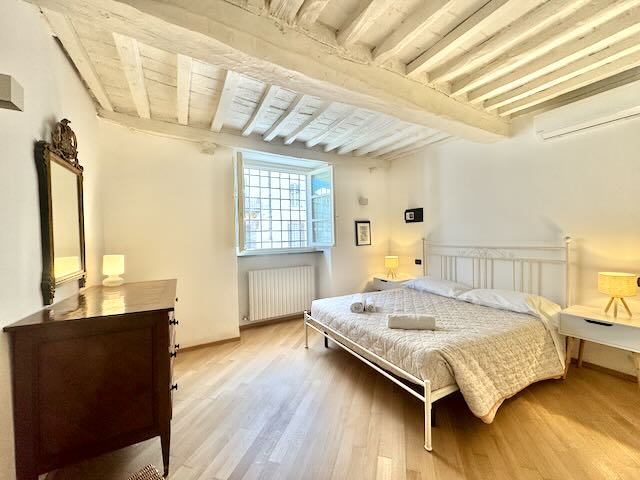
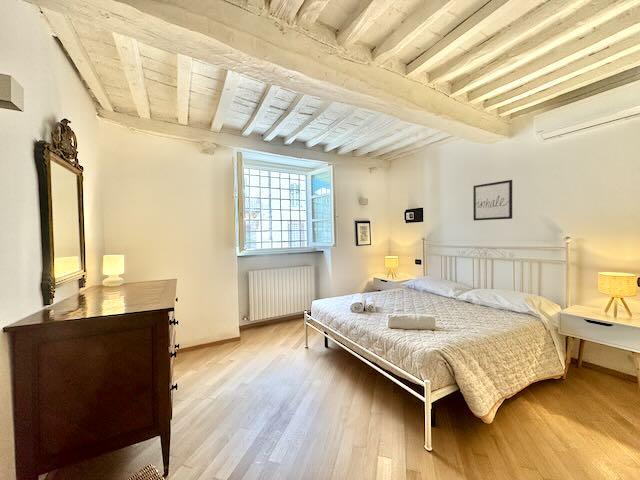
+ wall art [472,179,513,222]
